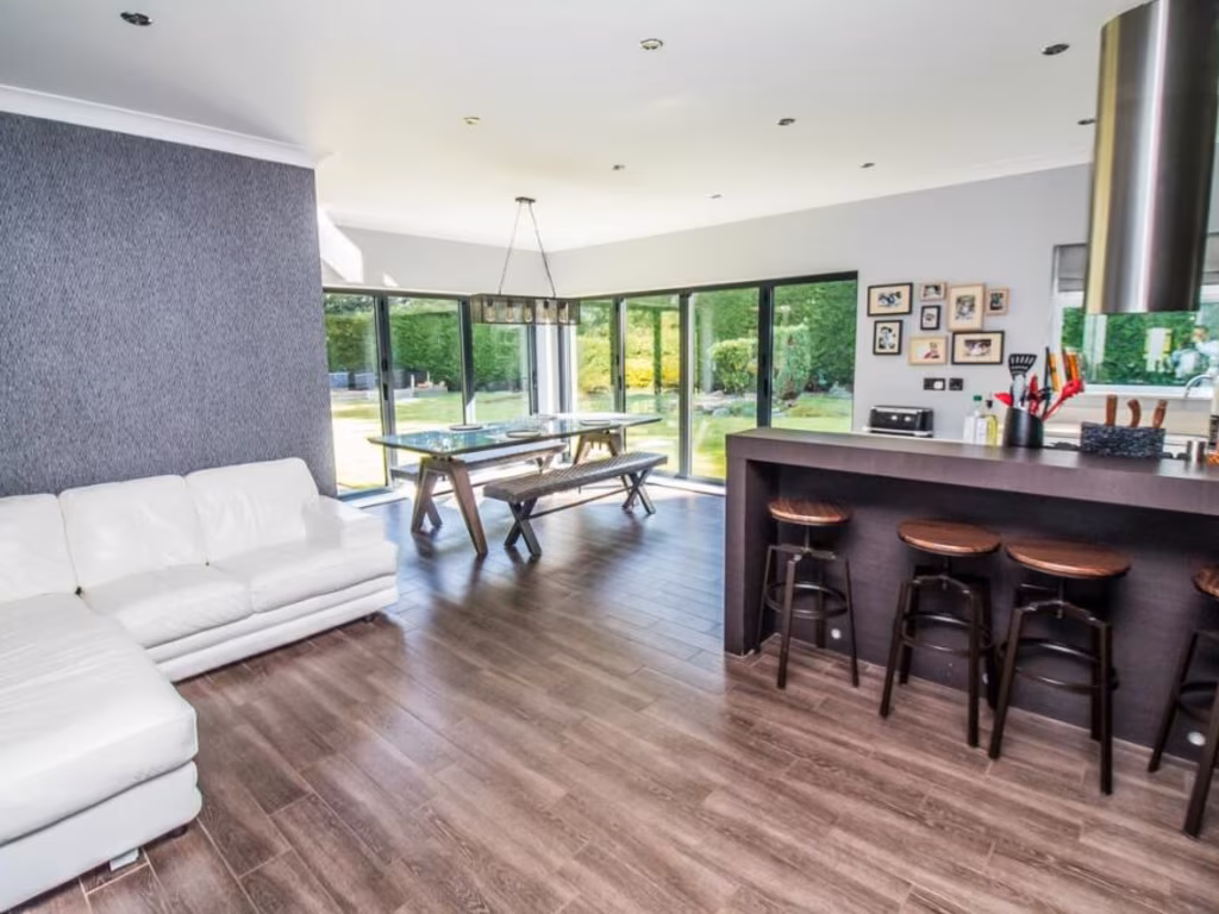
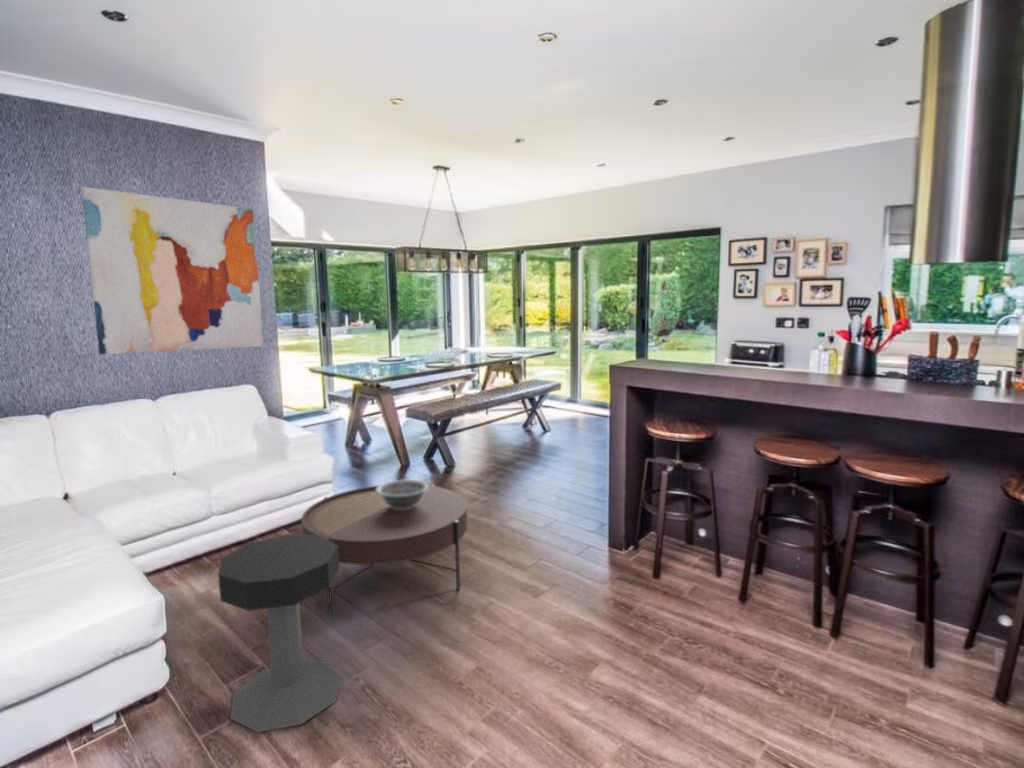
+ coffee table [300,484,468,614]
+ wall art [80,186,264,355]
+ decorative bowl [376,479,429,510]
+ side table [217,533,344,733]
